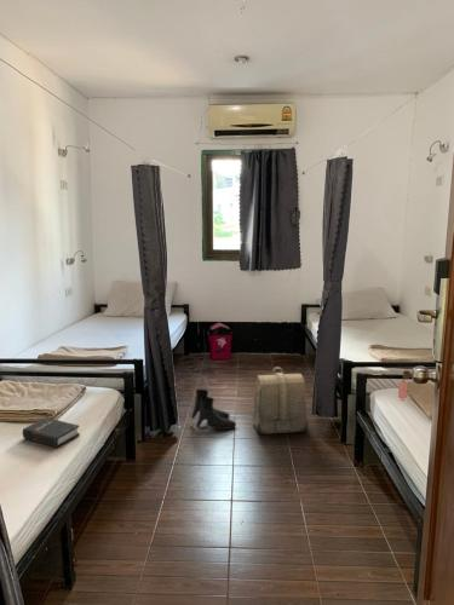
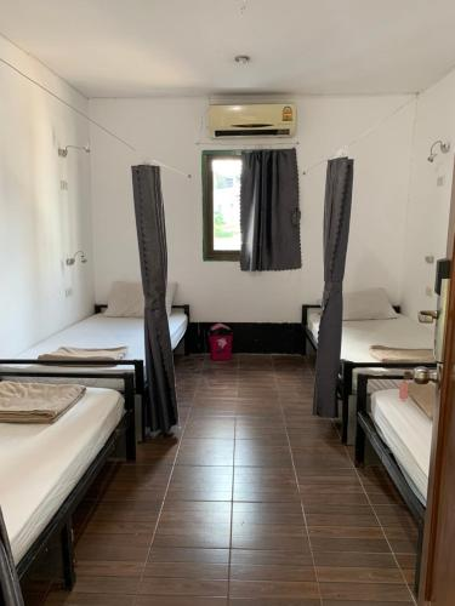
- hardback book [22,416,81,449]
- boots [190,388,237,431]
- backpack [252,365,309,436]
